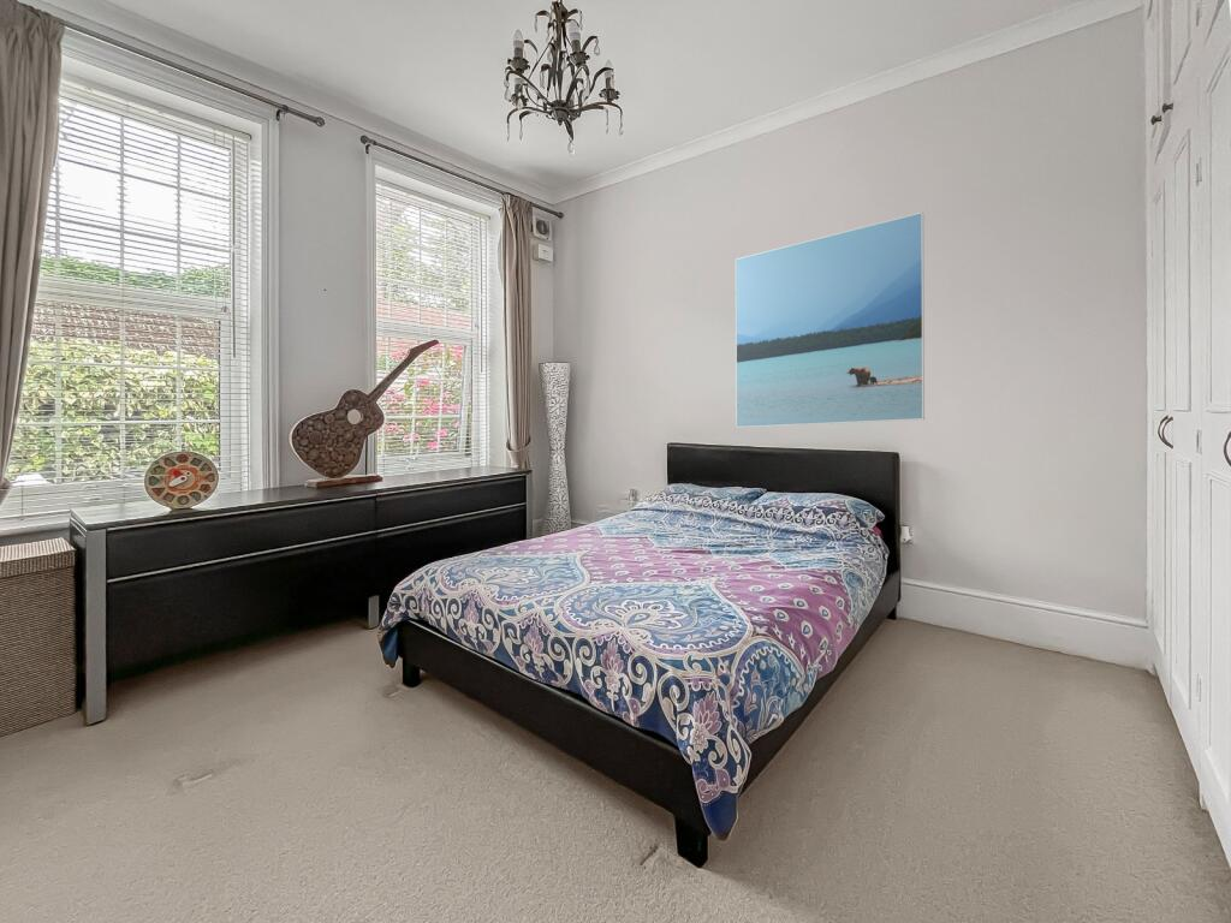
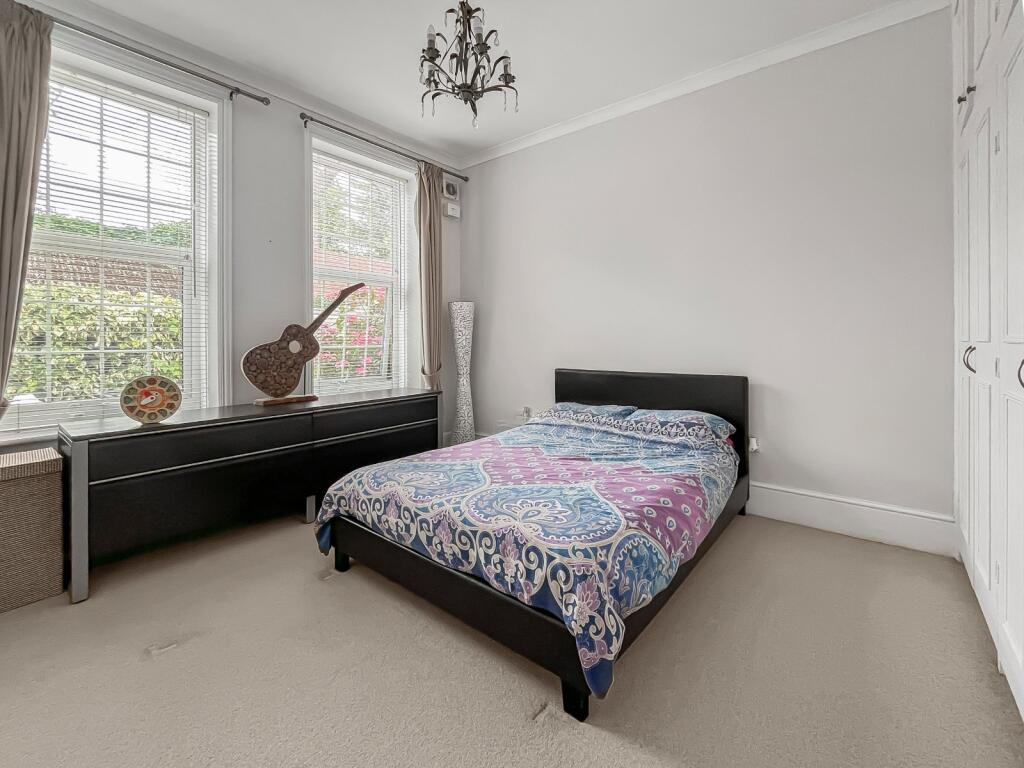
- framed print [735,212,926,429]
